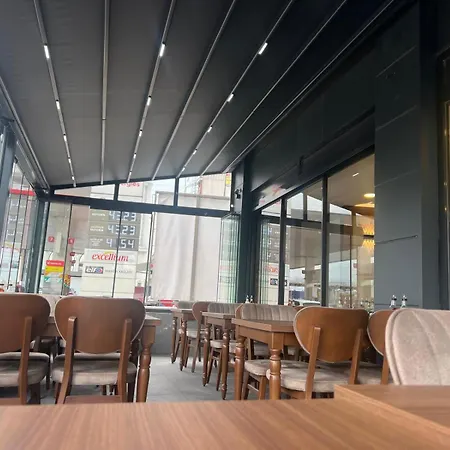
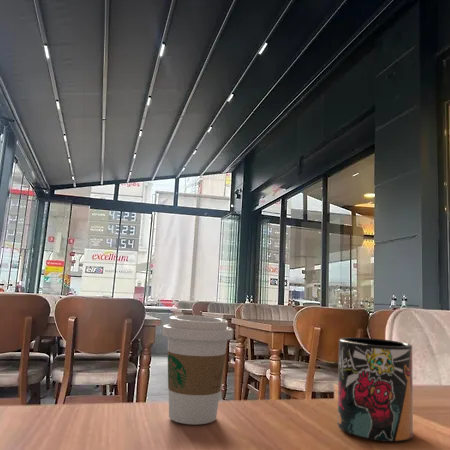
+ coffee cup [161,314,234,425]
+ mug [337,337,414,443]
